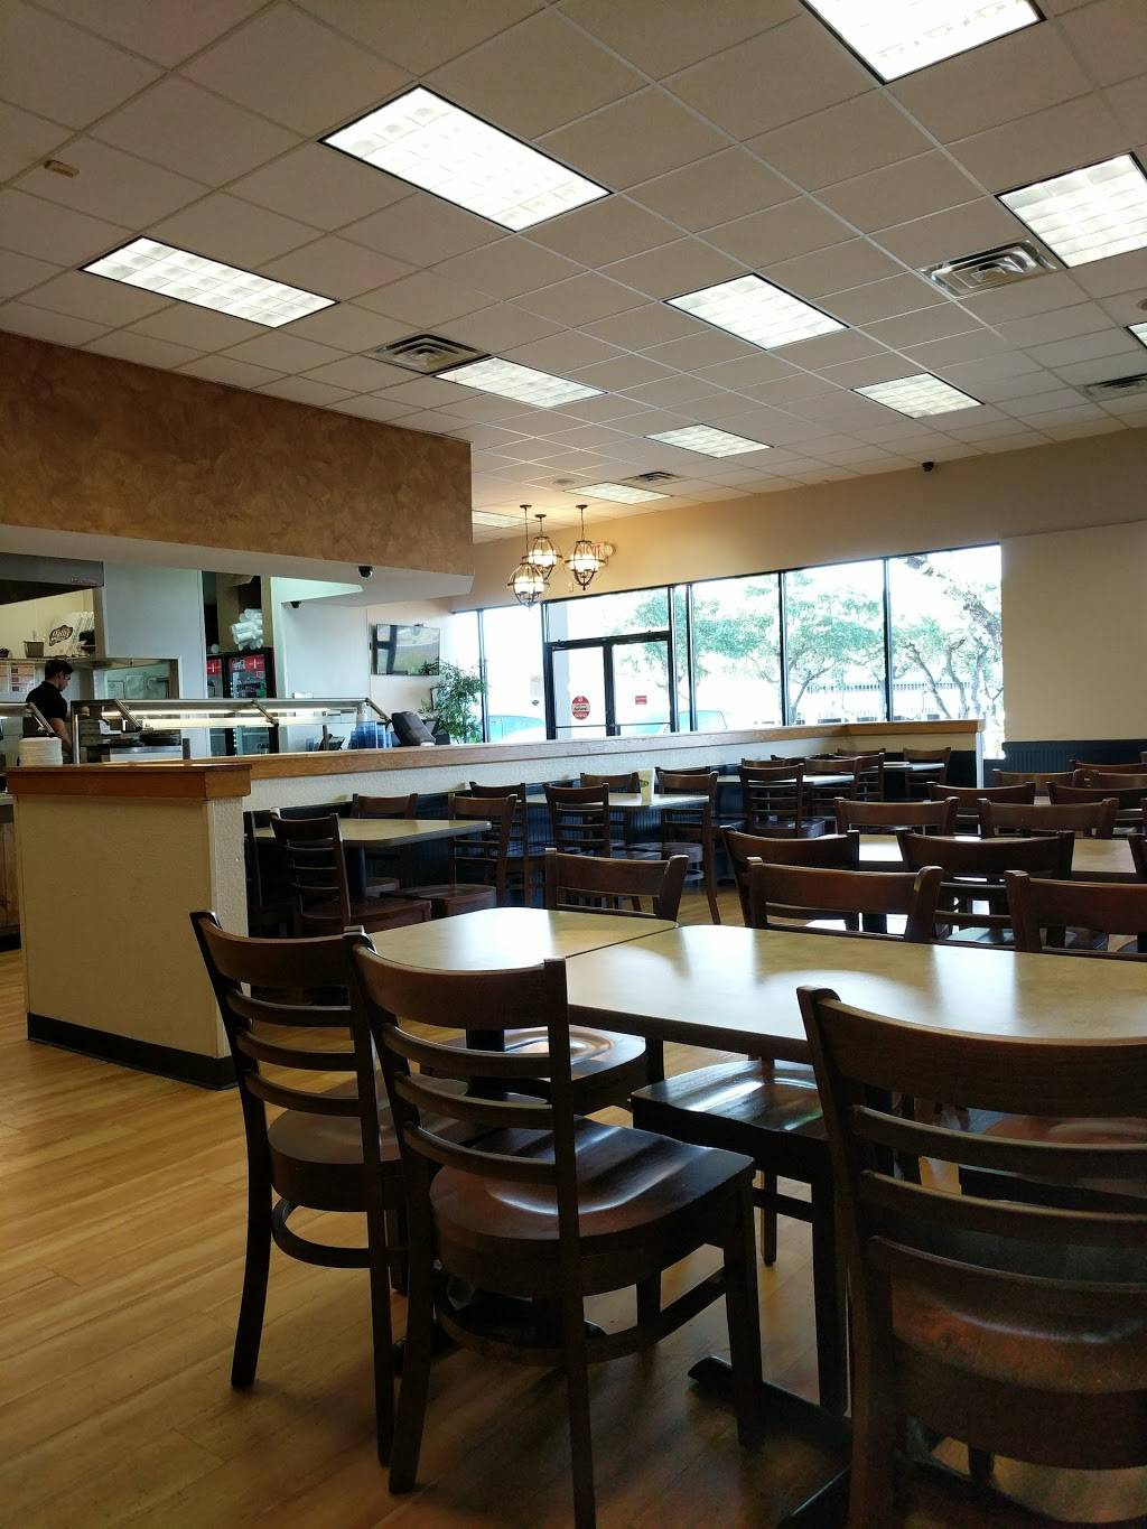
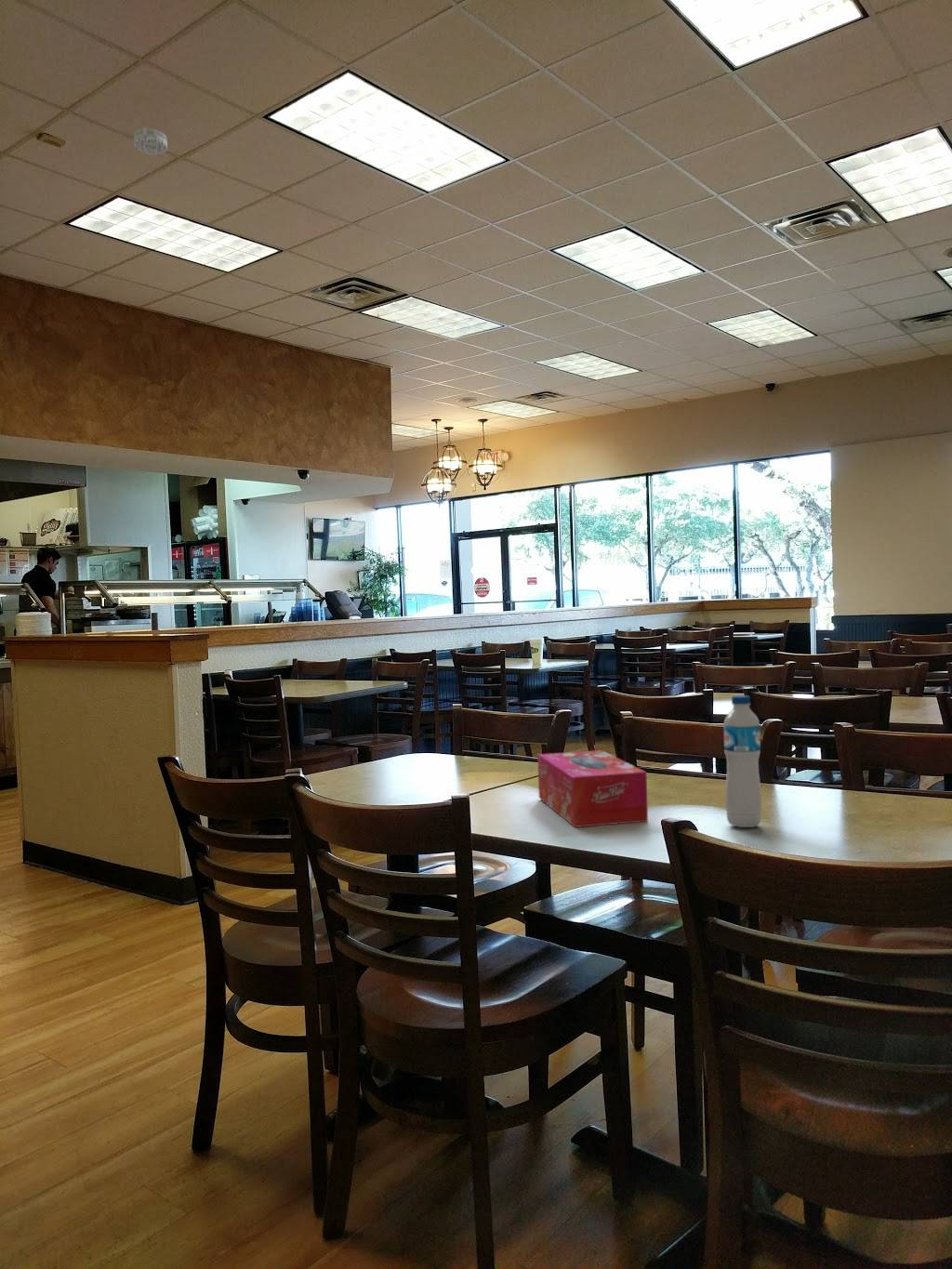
+ tissue box [536,749,649,828]
+ water bottle [723,694,762,828]
+ smoke detector [133,127,168,155]
